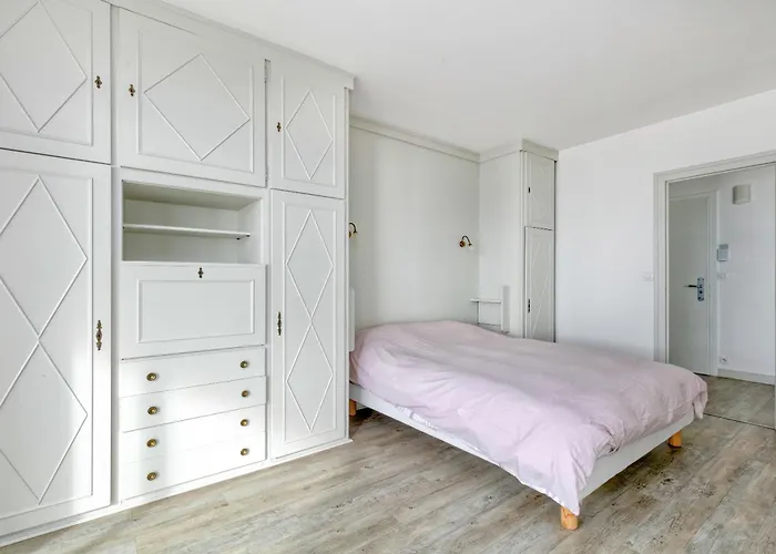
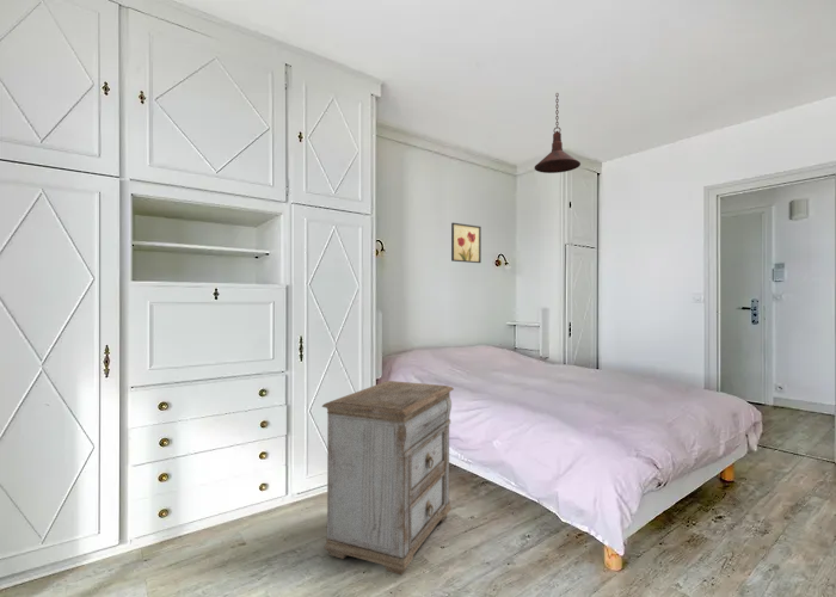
+ pendant light [533,92,582,174]
+ nightstand [321,380,455,576]
+ wall art [450,222,482,264]
